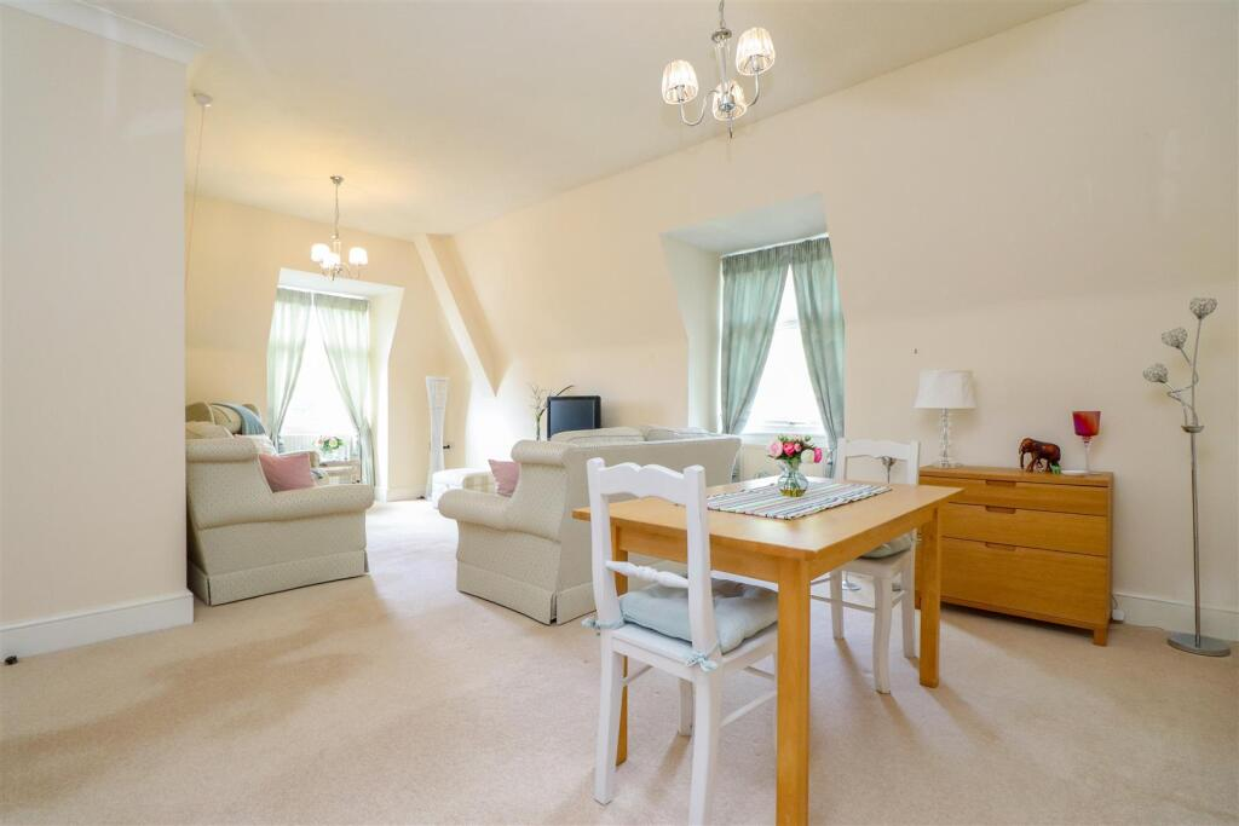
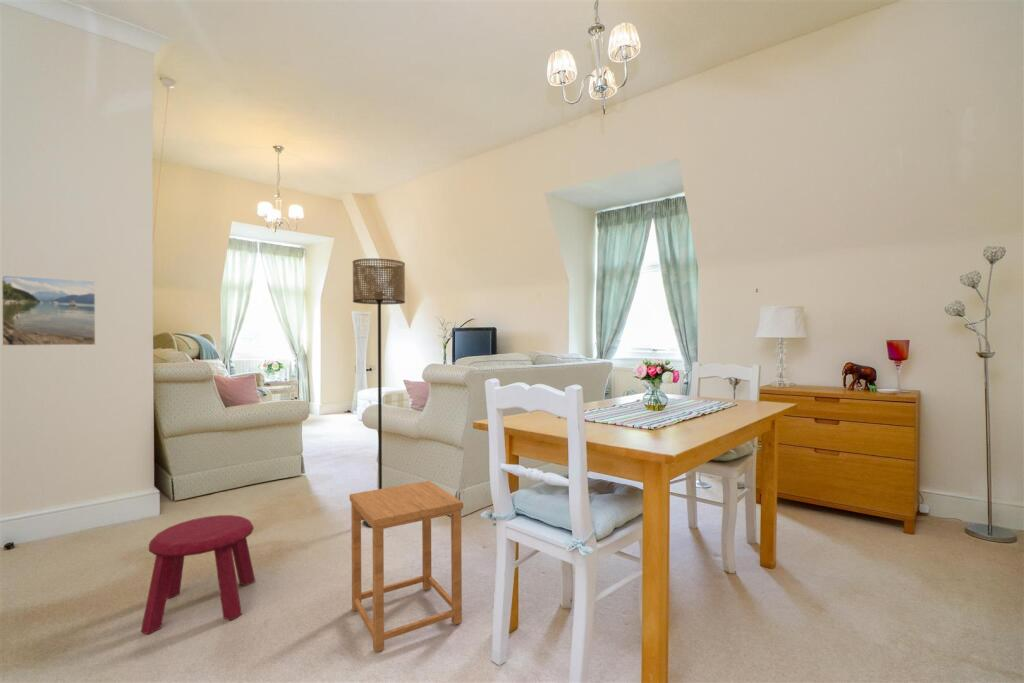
+ stool [140,514,256,635]
+ floor lamp [352,258,406,528]
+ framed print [0,274,97,347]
+ side table [349,480,464,653]
